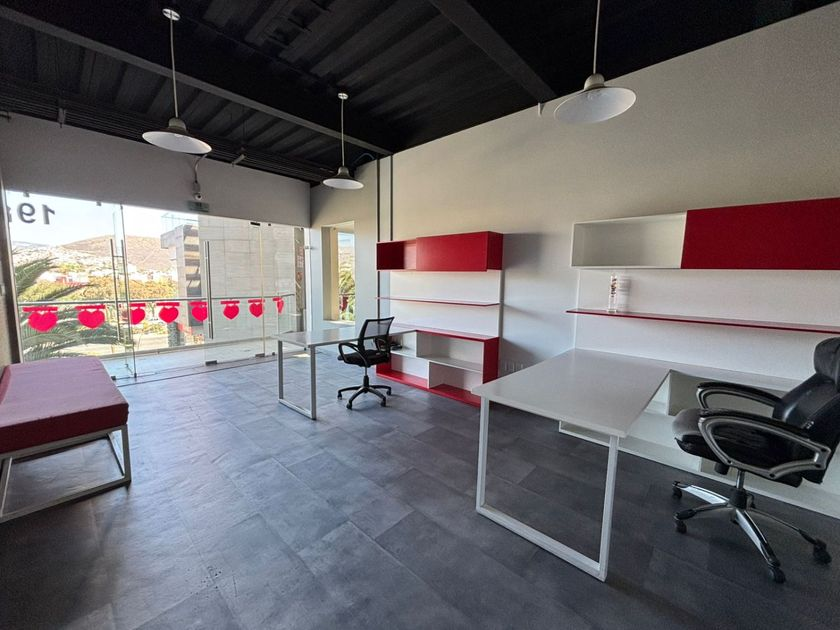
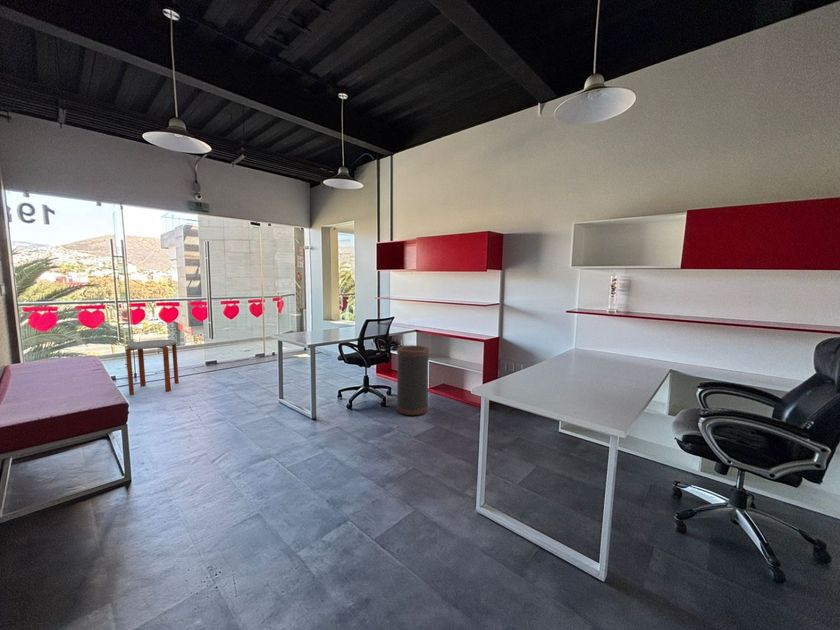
+ trash can [396,344,430,416]
+ side table [125,339,180,396]
